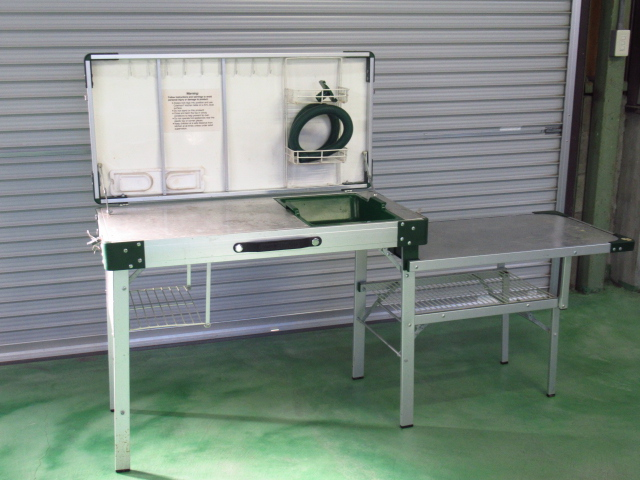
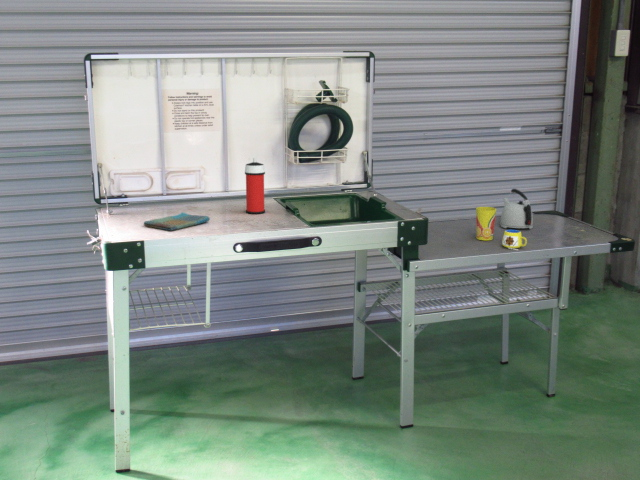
+ cup [475,206,497,241]
+ dish towel [143,211,211,232]
+ mug [501,229,528,251]
+ kettle [499,188,534,230]
+ spray can [244,157,266,215]
